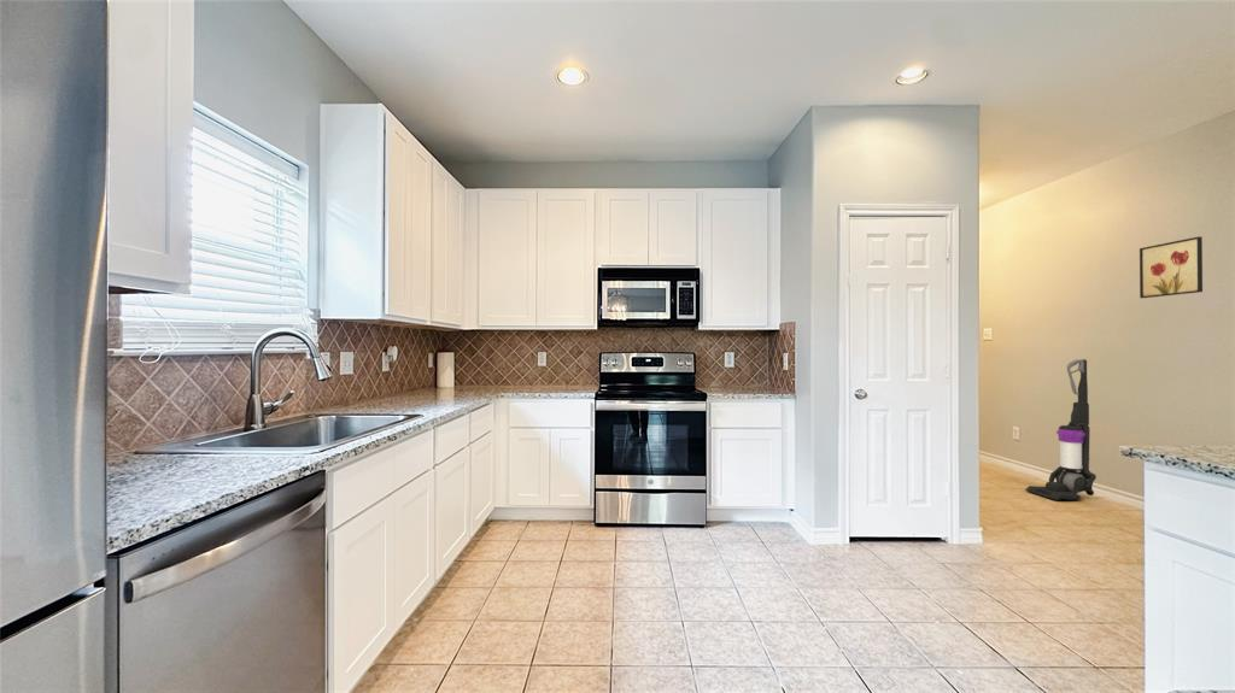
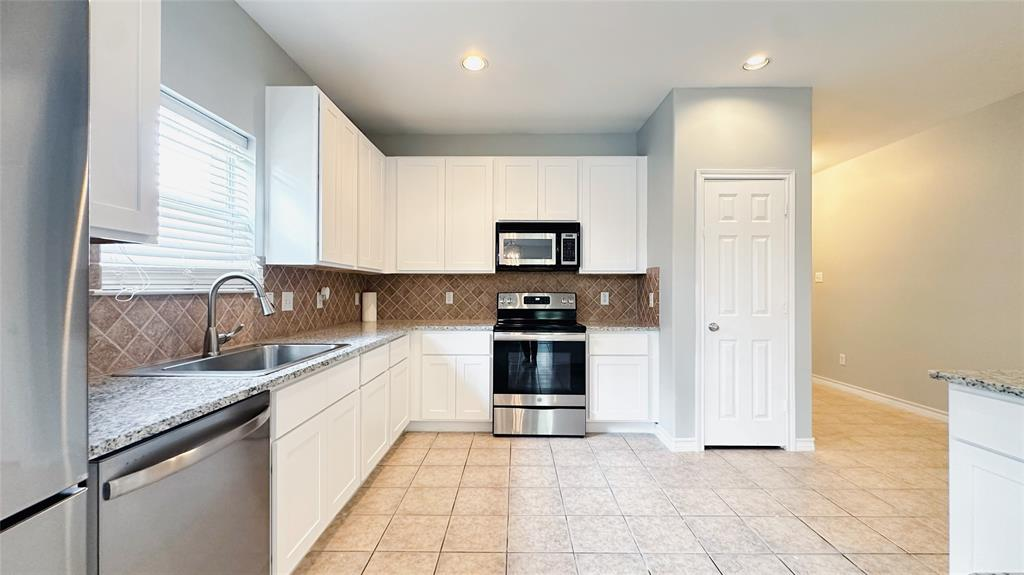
- vacuum cleaner [1025,358,1098,501]
- wall art [1139,235,1204,299]
